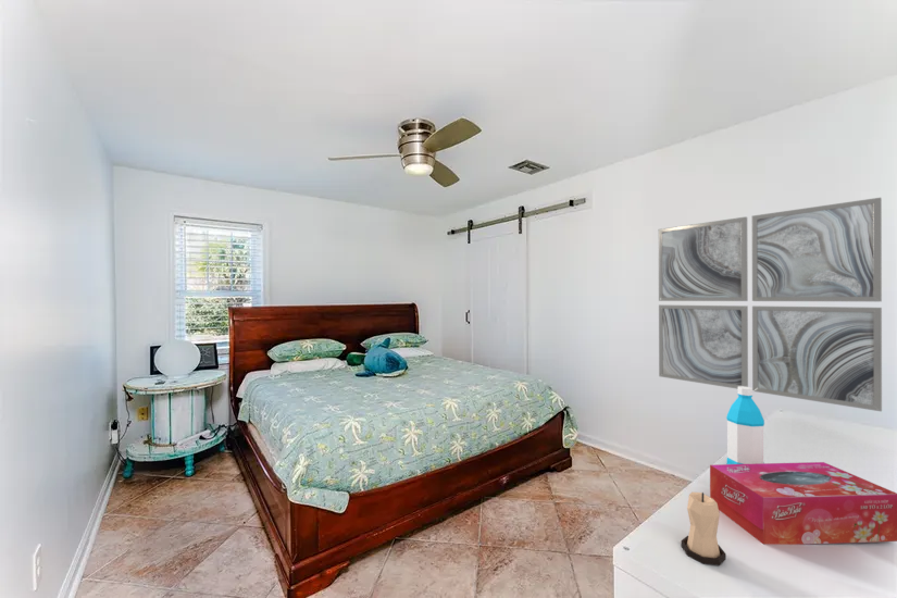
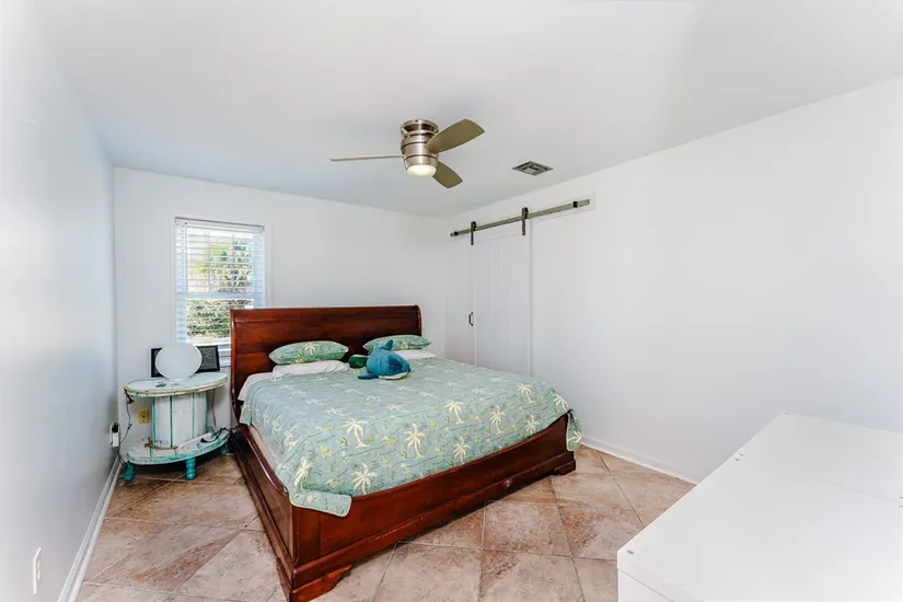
- wall art [658,197,883,413]
- water bottle [725,386,765,464]
- candle [680,491,727,566]
- tissue box [709,461,897,546]
